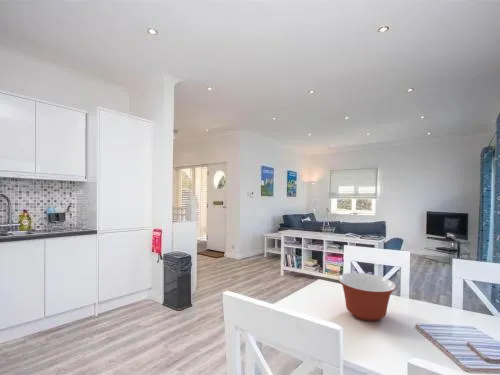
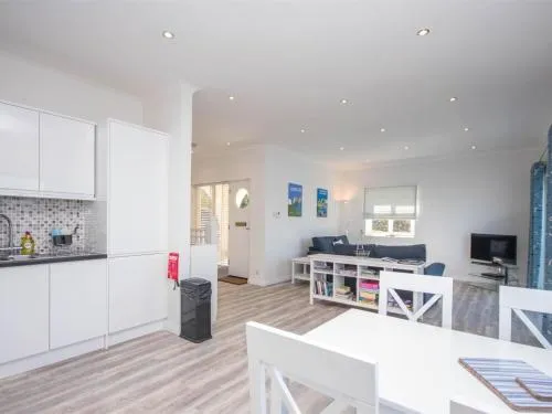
- mixing bowl [337,272,397,322]
